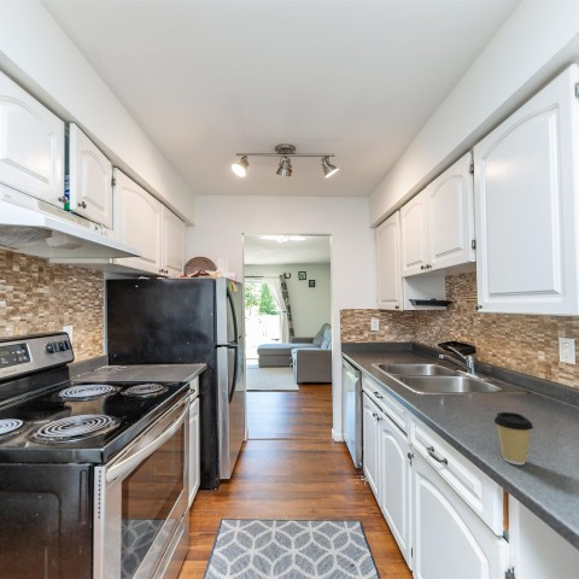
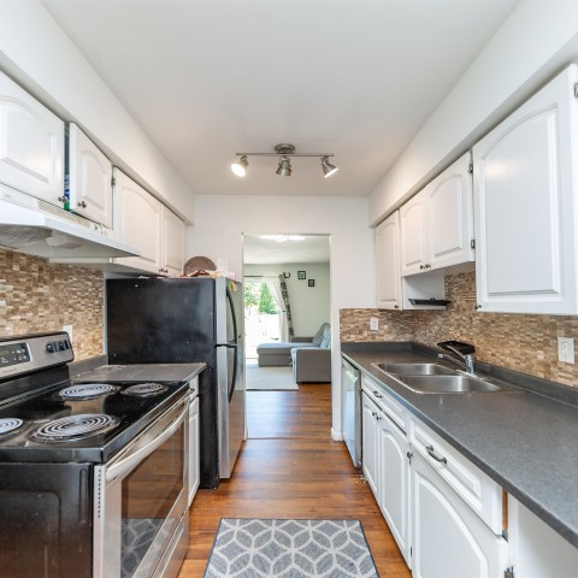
- coffee cup [493,411,534,466]
